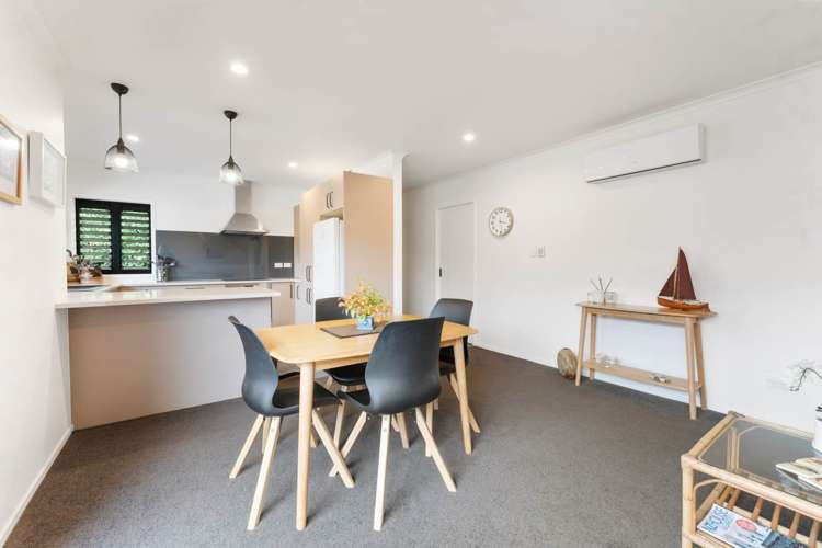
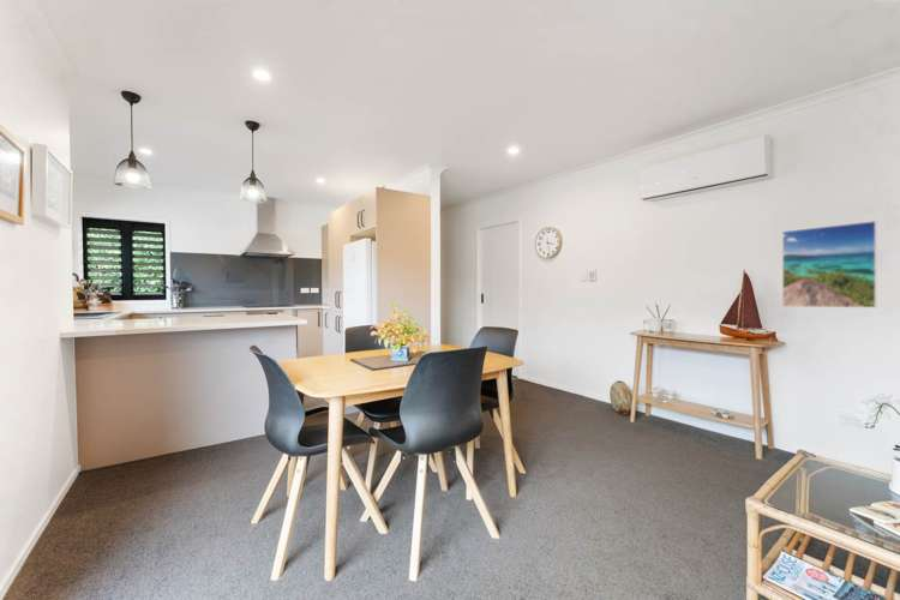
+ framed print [781,220,877,308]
